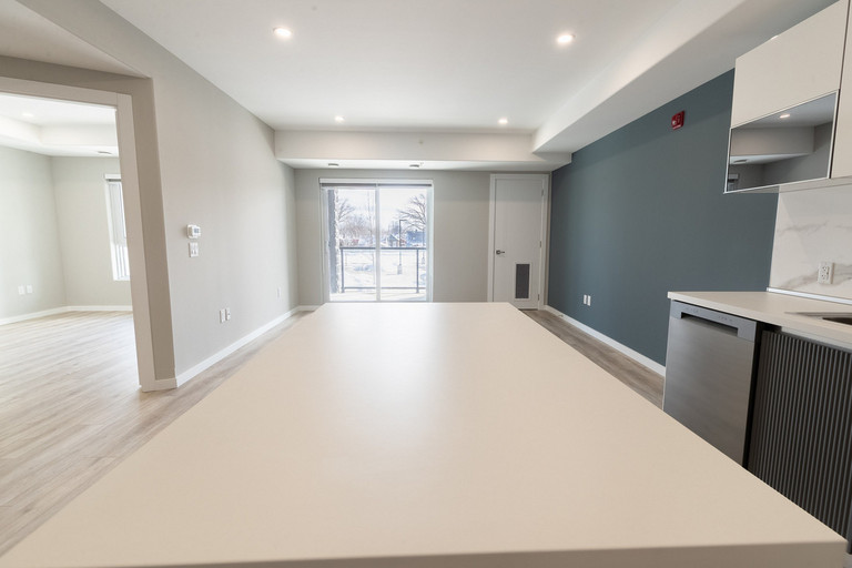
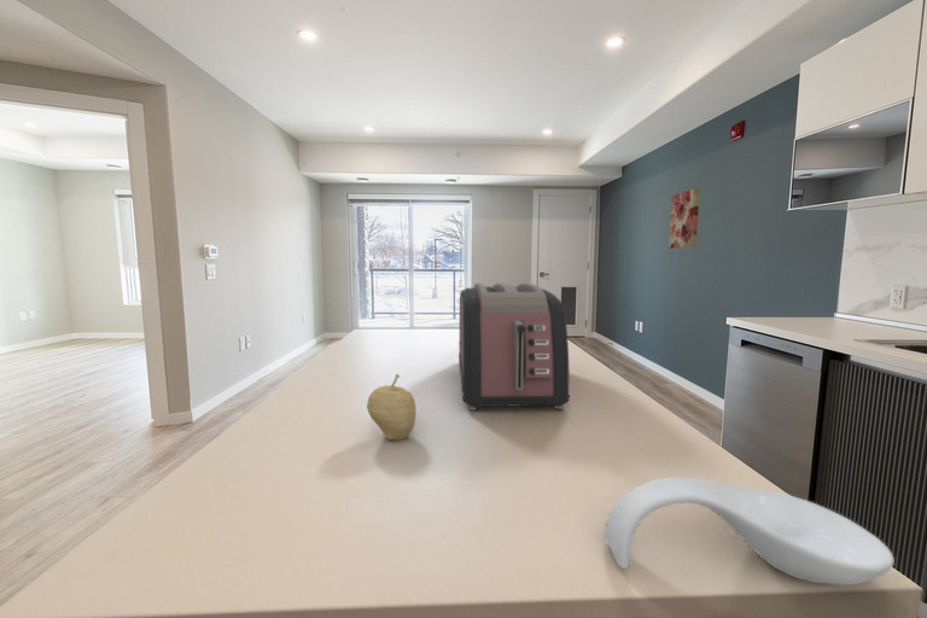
+ fruit [366,373,416,441]
+ toaster [457,282,571,412]
+ spoon rest [604,477,896,585]
+ wall art [667,187,701,250]
